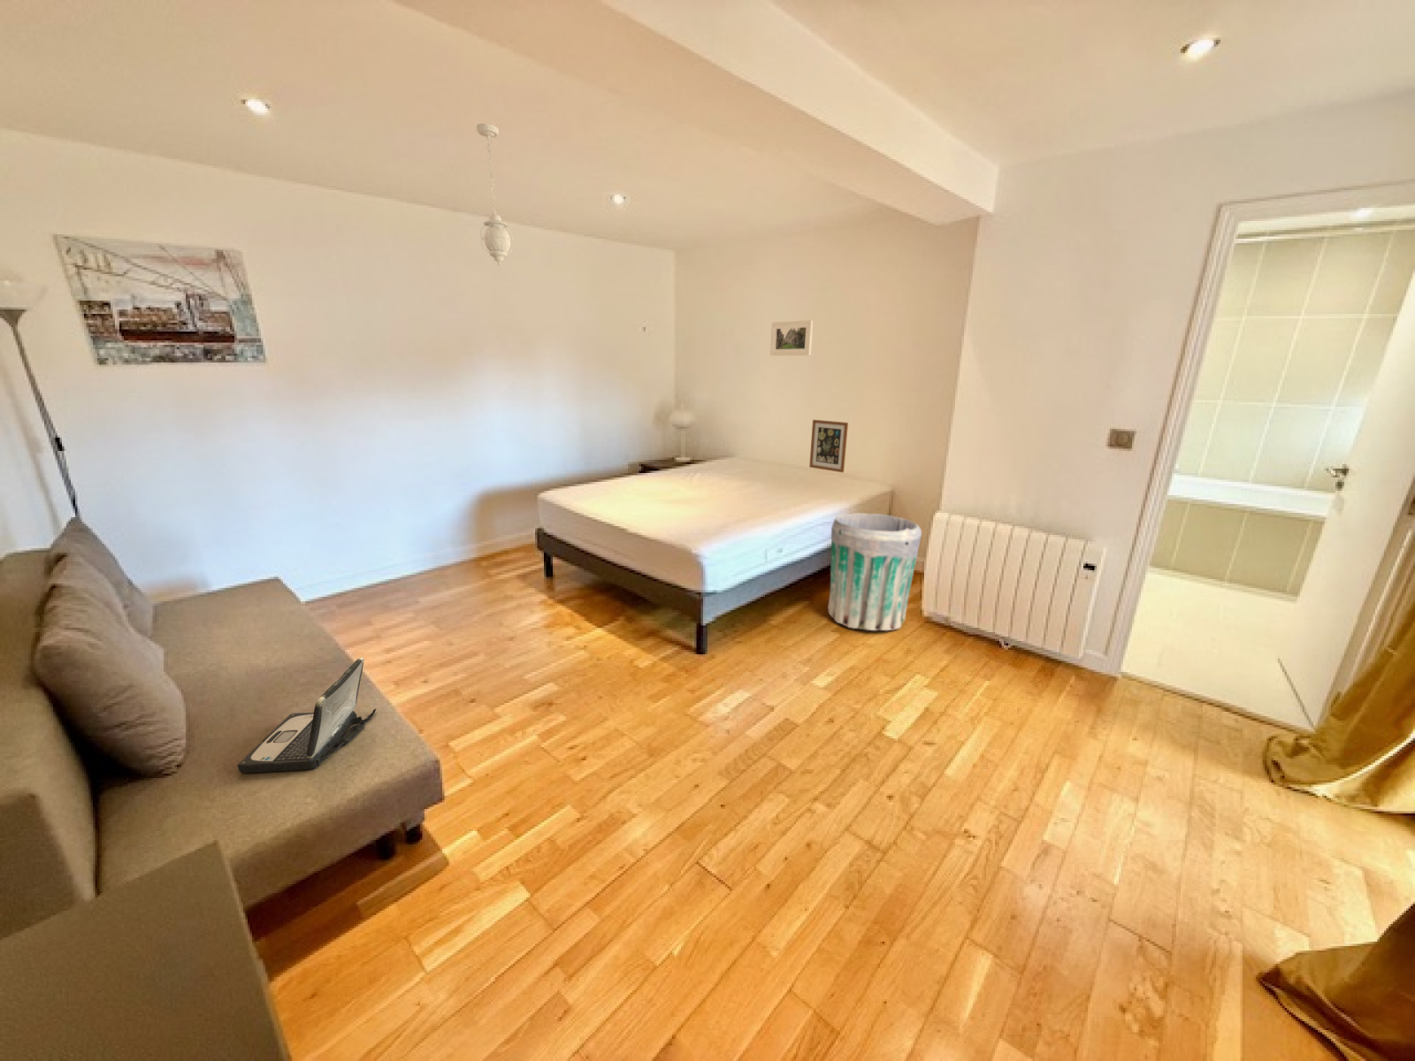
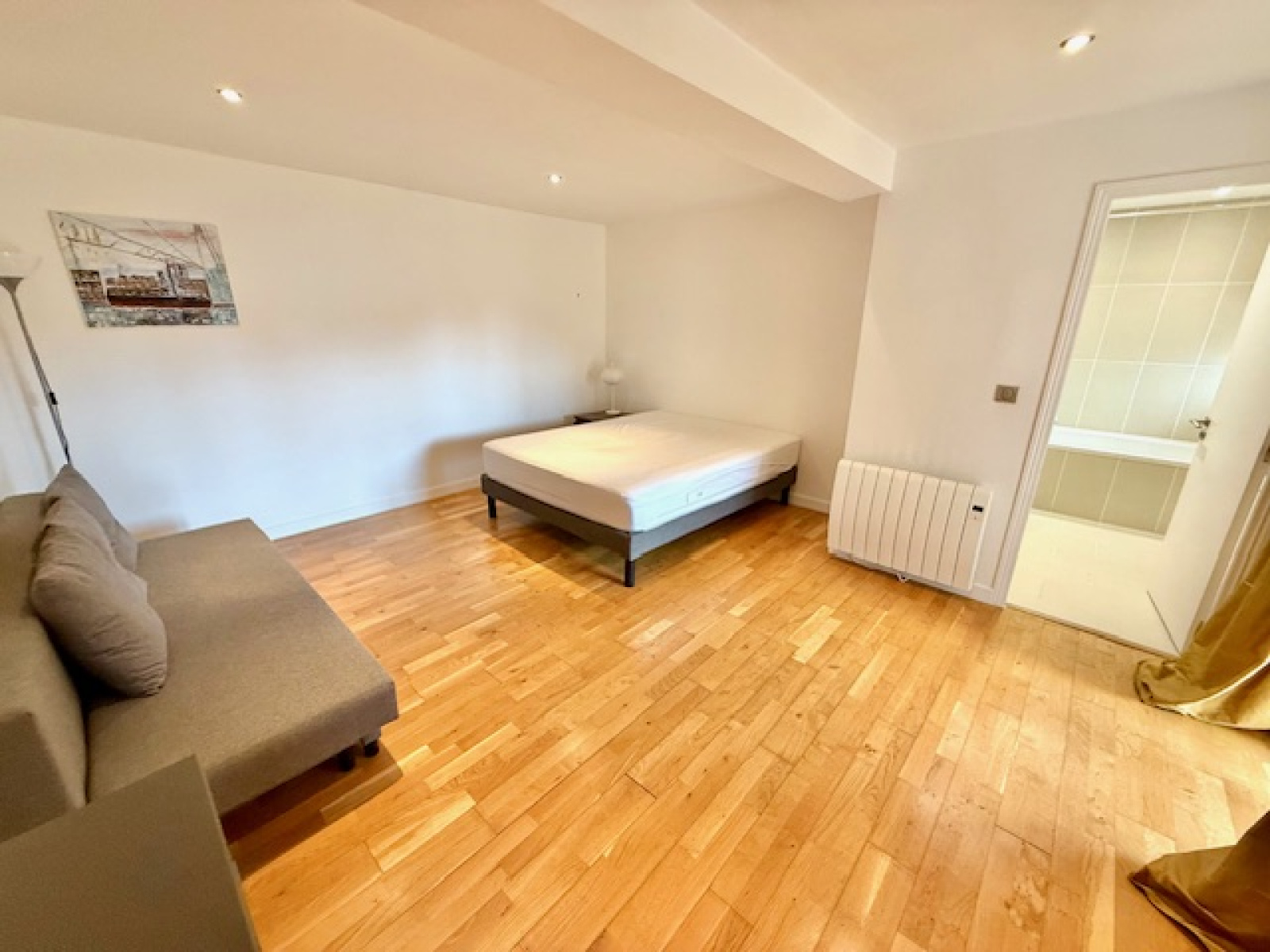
- laptop [236,656,377,773]
- trash can [827,512,923,631]
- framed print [770,319,813,357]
- pendant light [476,123,514,266]
- wall art [808,419,849,473]
